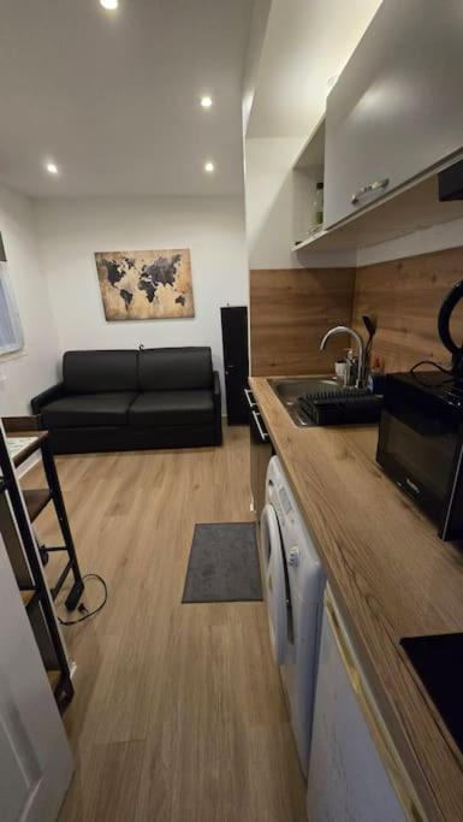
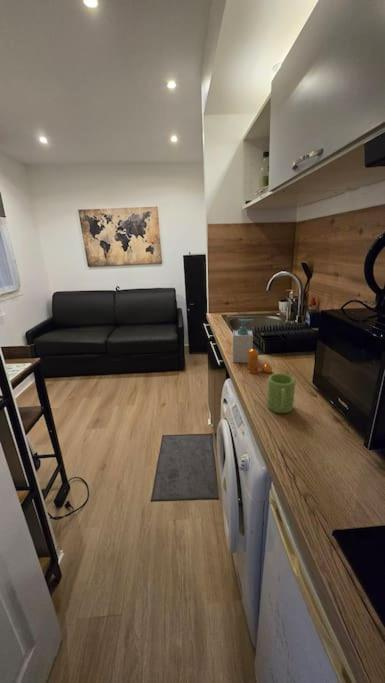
+ soap bottle [232,318,254,364]
+ pepper shaker [246,348,273,374]
+ mug [266,373,296,414]
